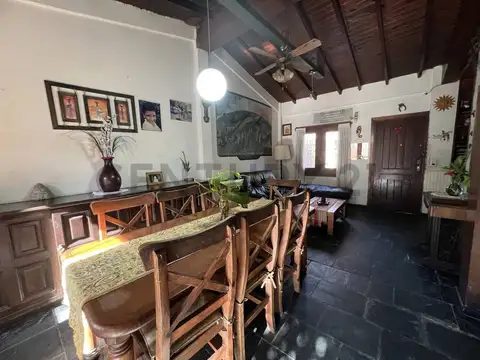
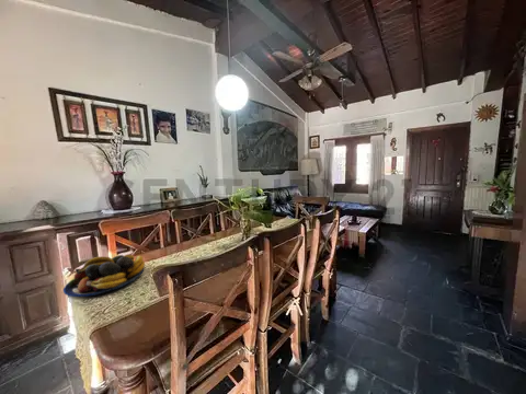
+ fruit bowl [62,253,146,298]
